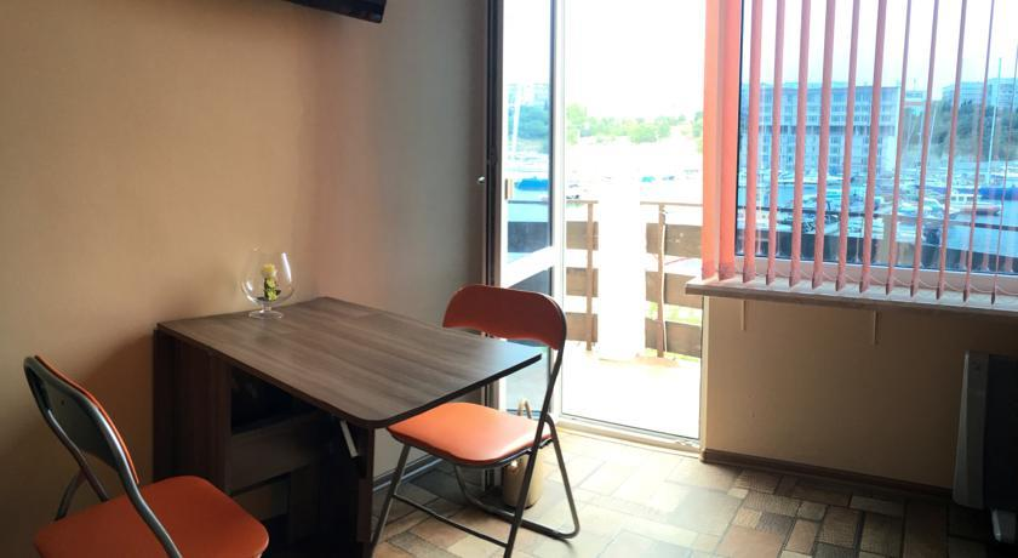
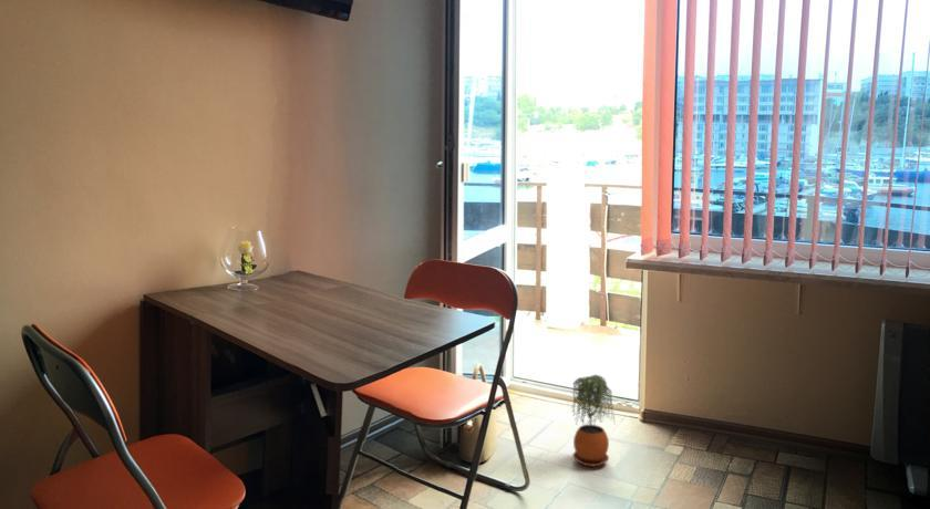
+ potted plant [571,374,616,467]
